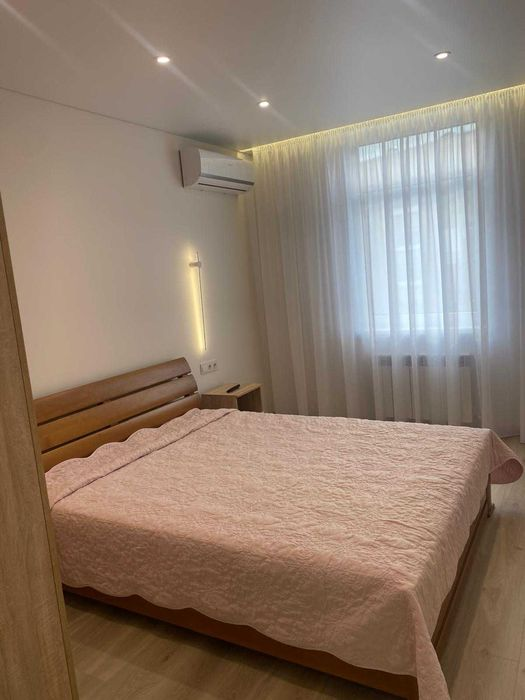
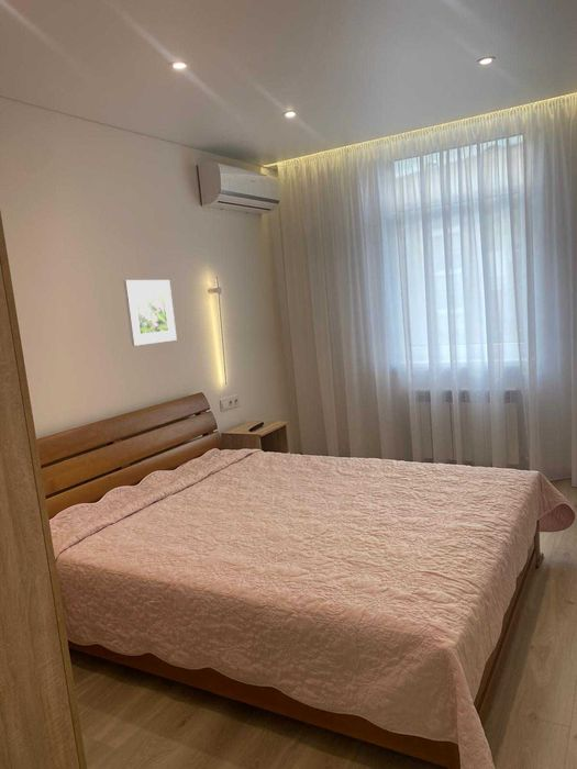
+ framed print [123,279,178,347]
